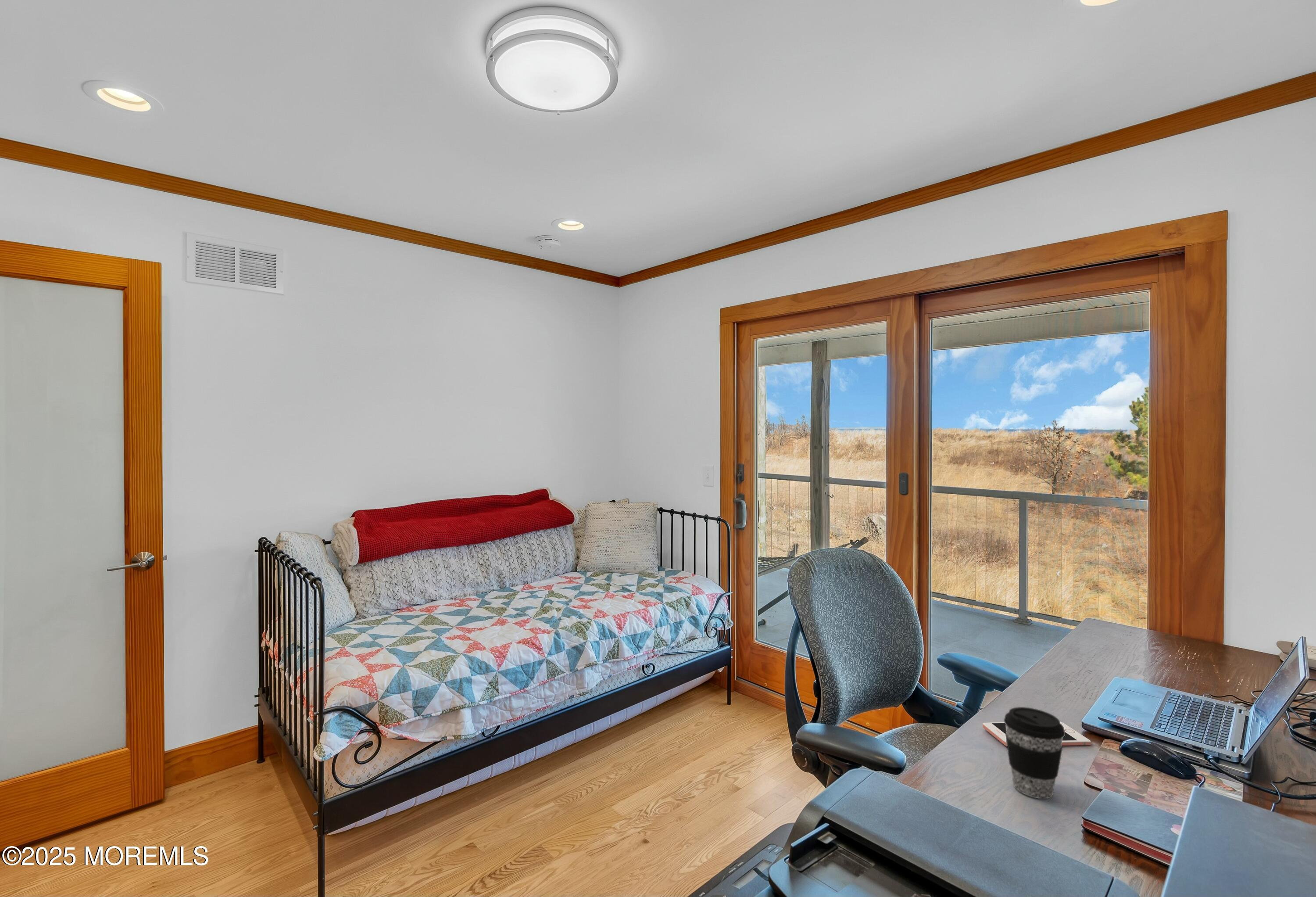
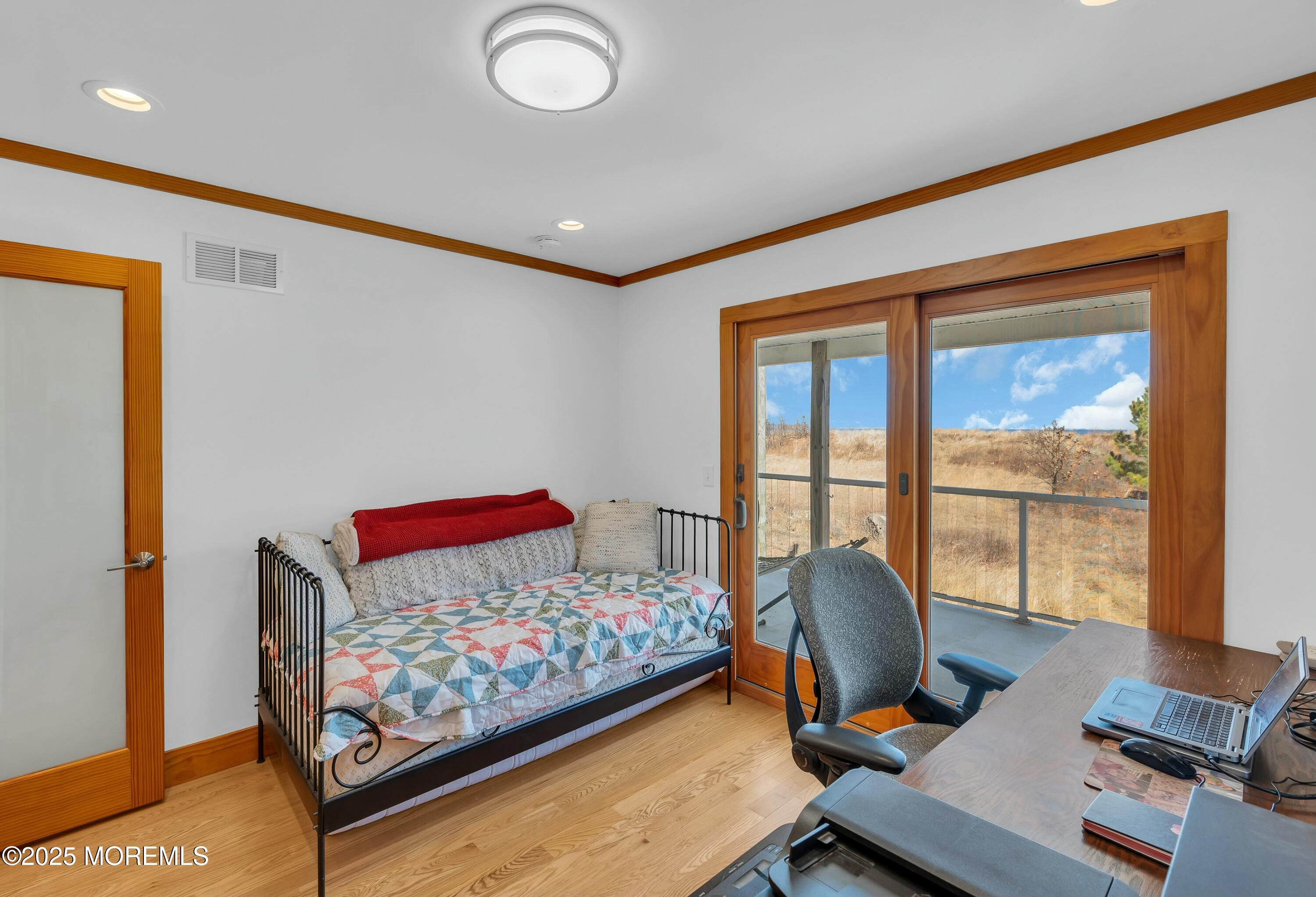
- cell phone [982,721,1091,747]
- coffee cup [1004,707,1065,799]
